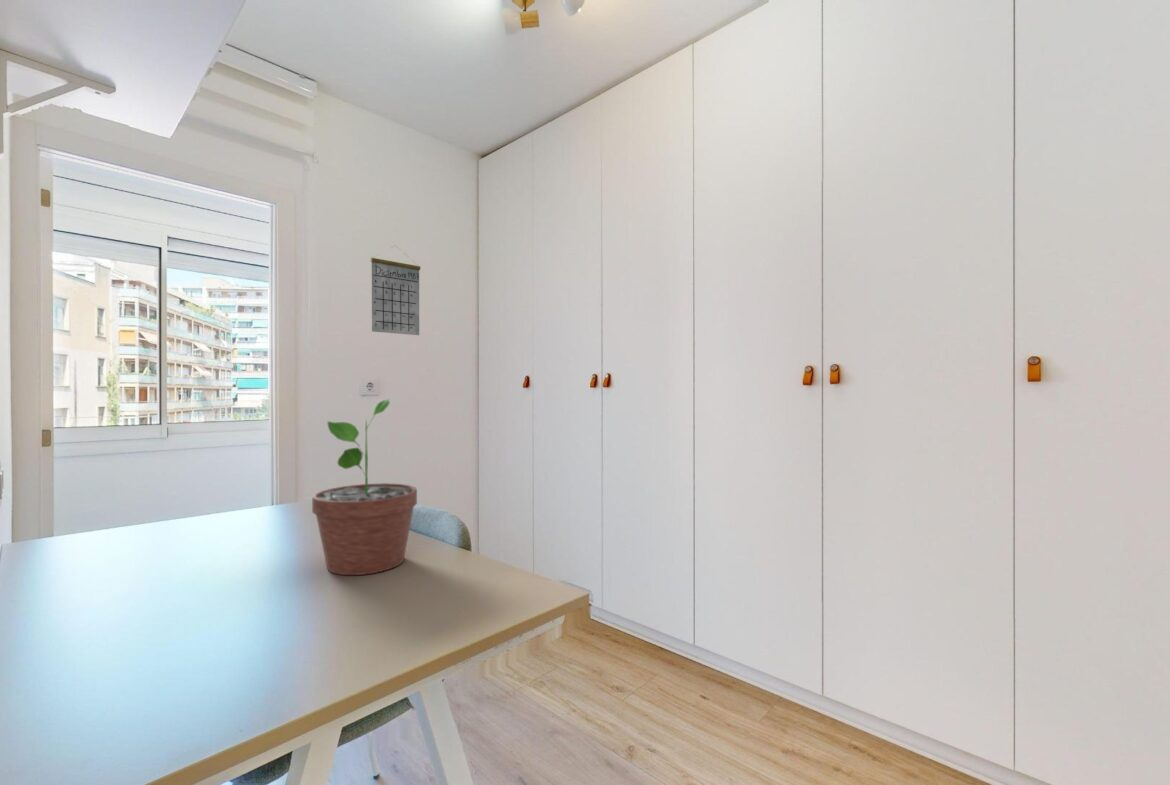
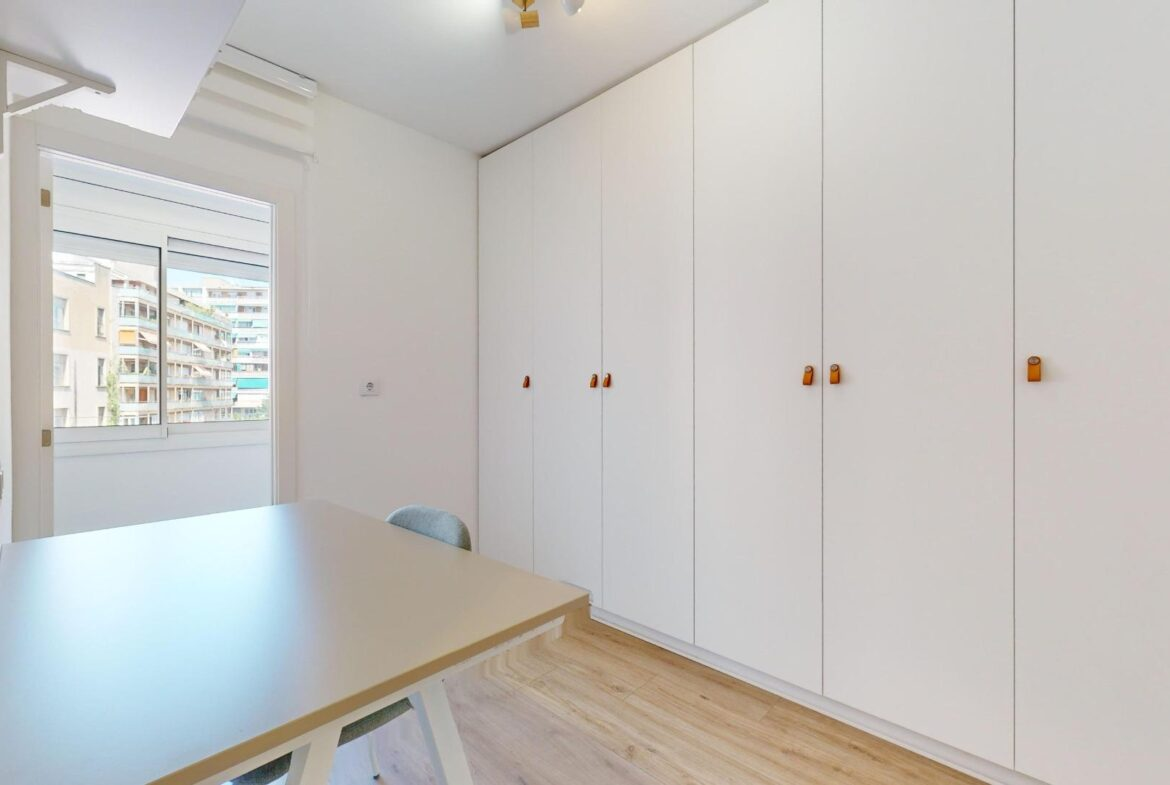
- calendar [370,245,421,336]
- potted plant [311,398,418,576]
